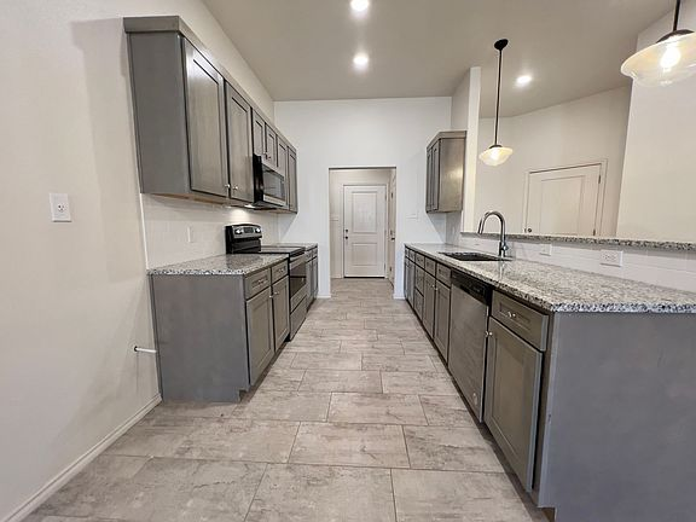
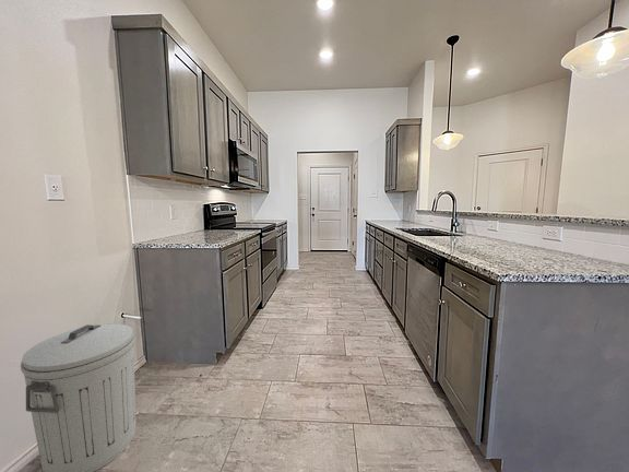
+ trash can [20,322,137,472]
